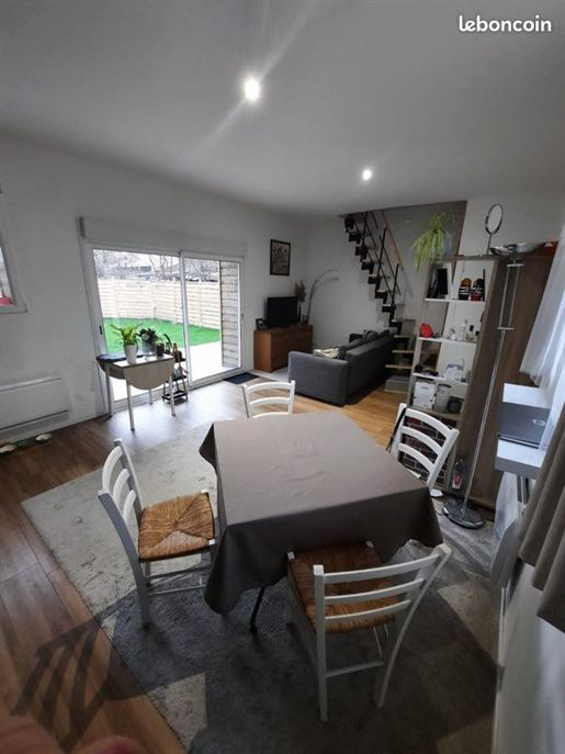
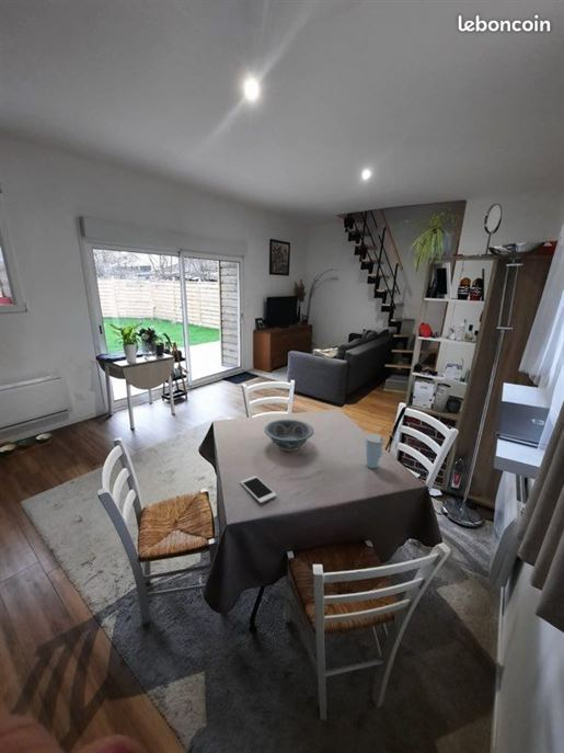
+ cell phone [240,475,278,504]
+ cup [364,433,385,469]
+ bowl [263,419,315,453]
